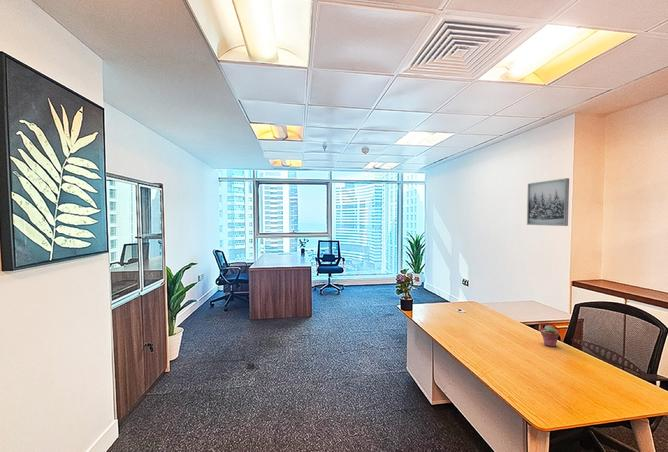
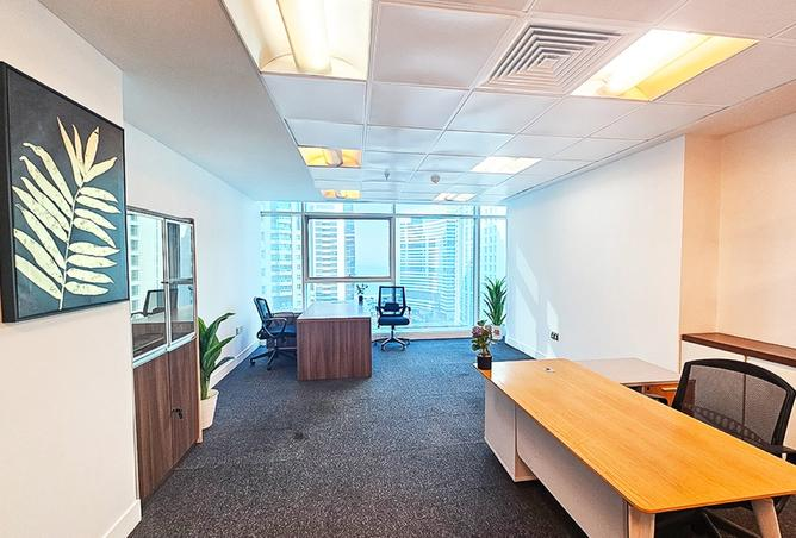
- potted succulent [540,325,560,348]
- wall art [526,177,570,227]
